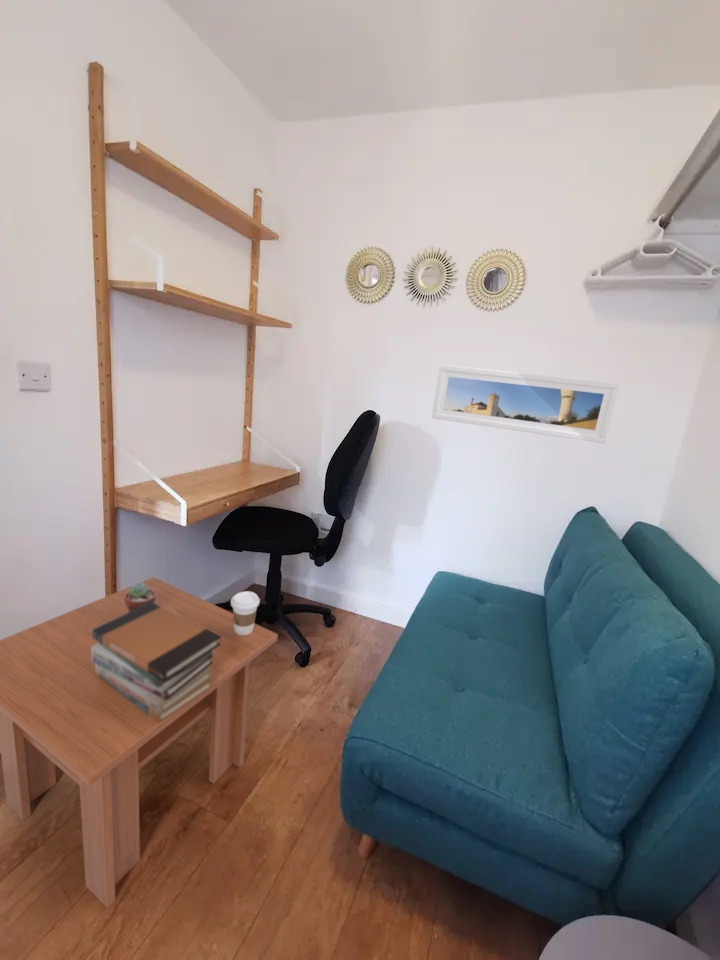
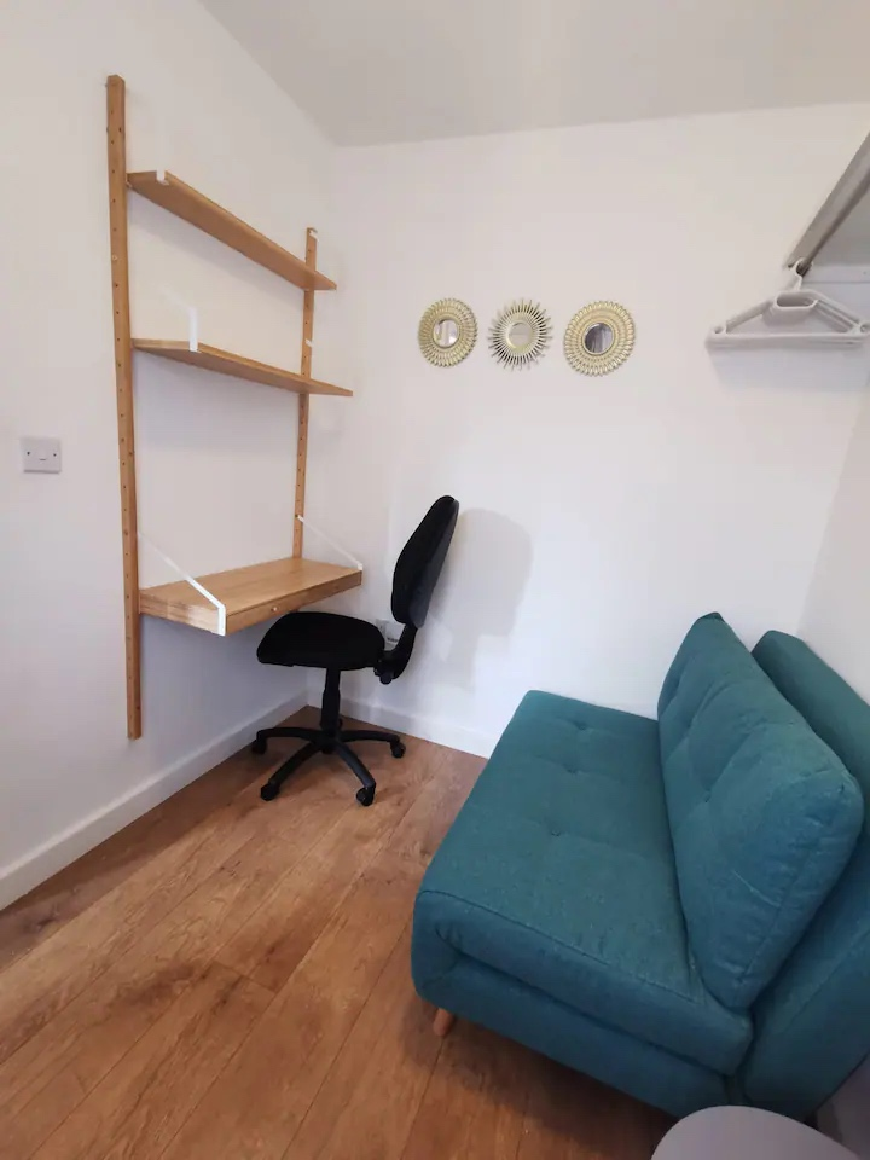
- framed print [431,364,621,444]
- coffee cup [230,590,261,635]
- potted succulent [124,583,156,613]
- coffee table [0,576,279,909]
- book stack [91,602,221,724]
